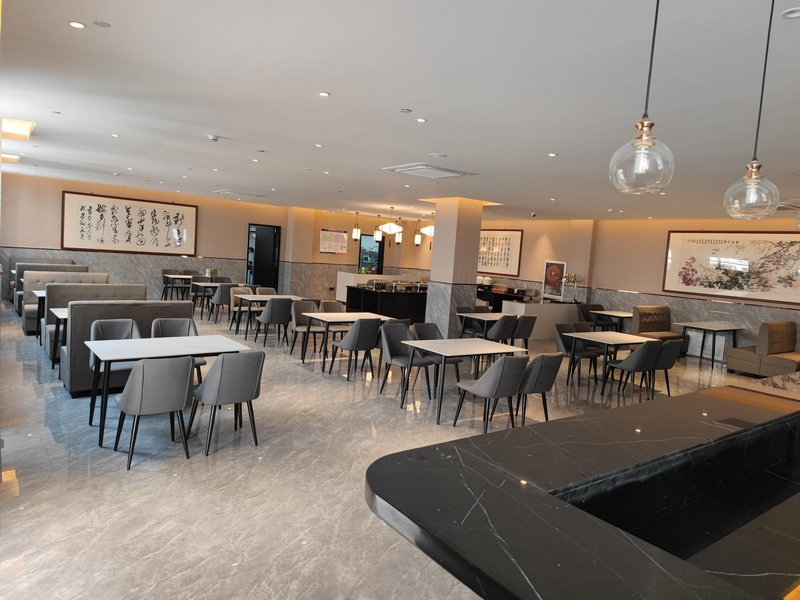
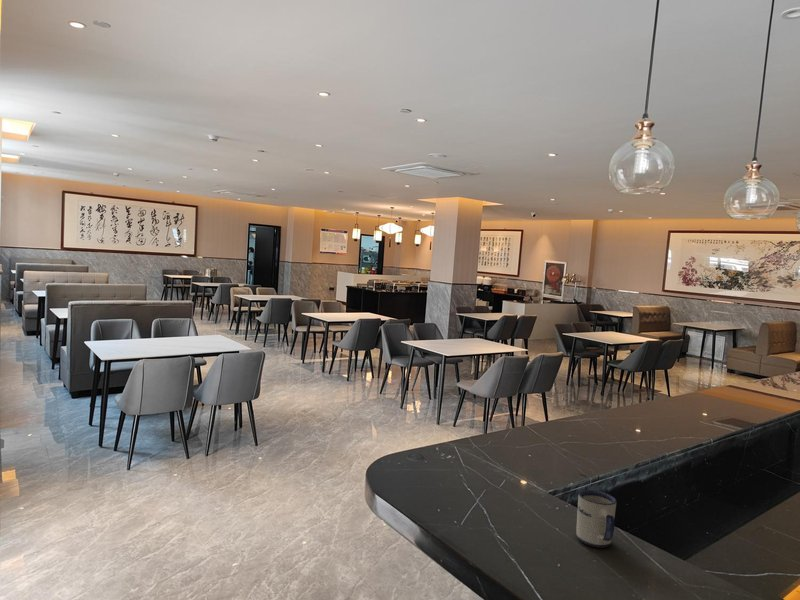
+ mug [575,489,617,548]
